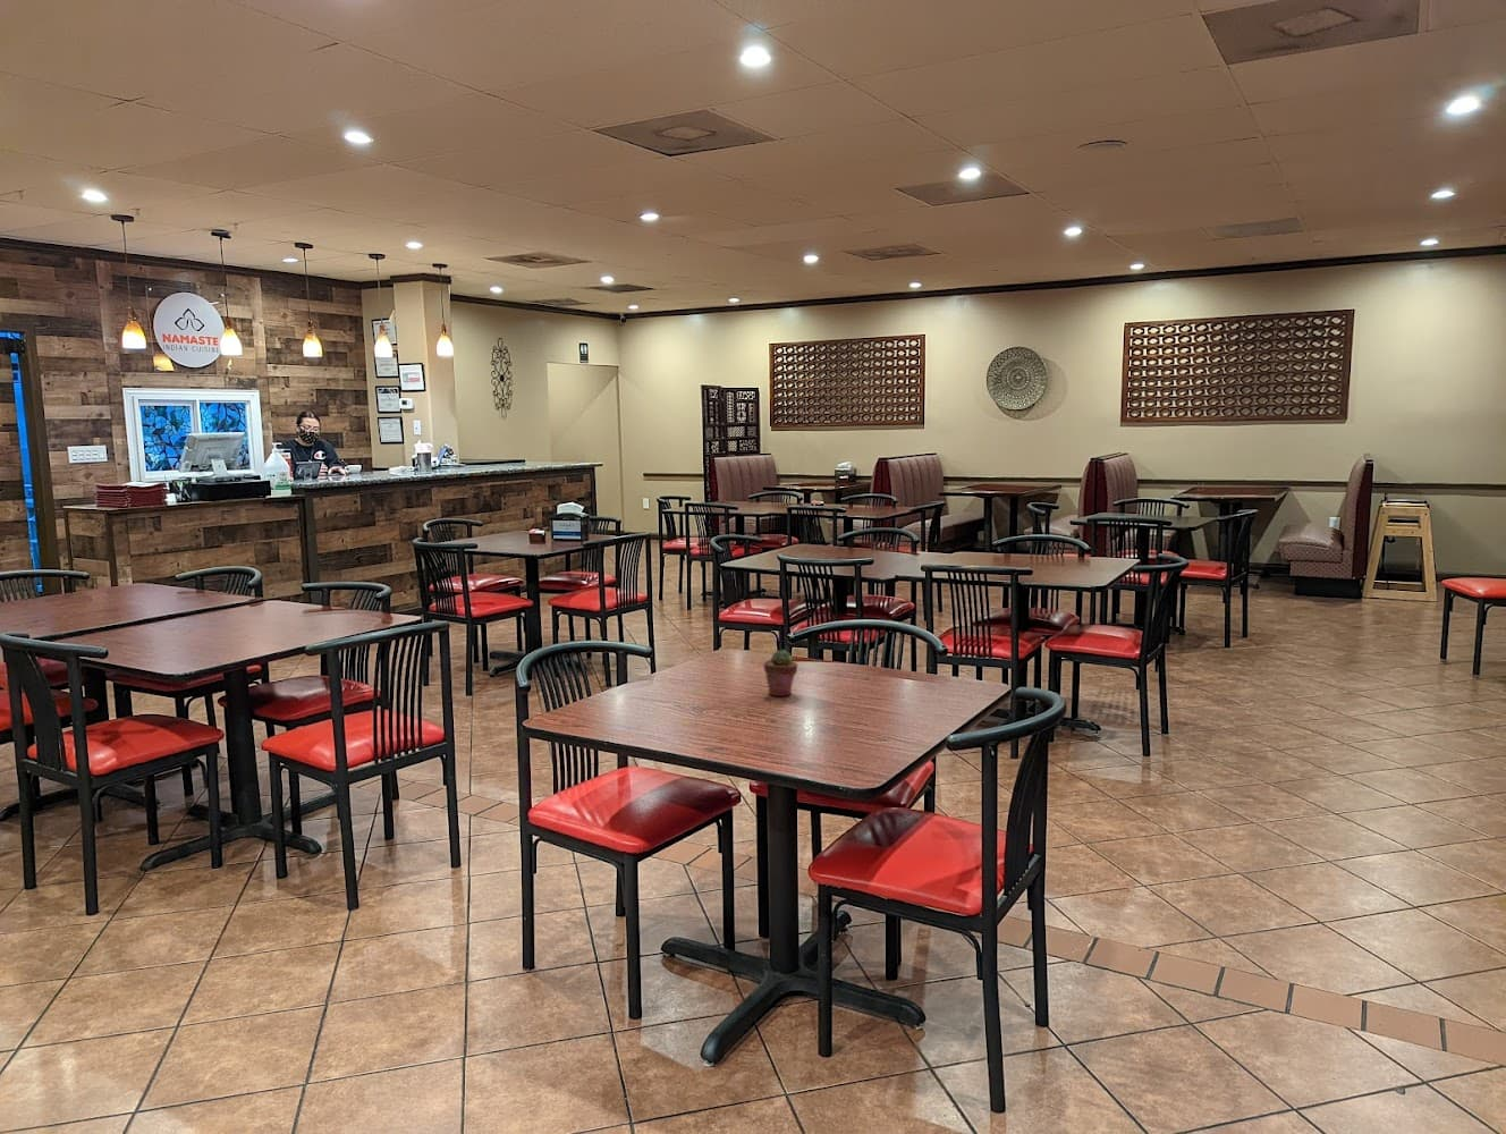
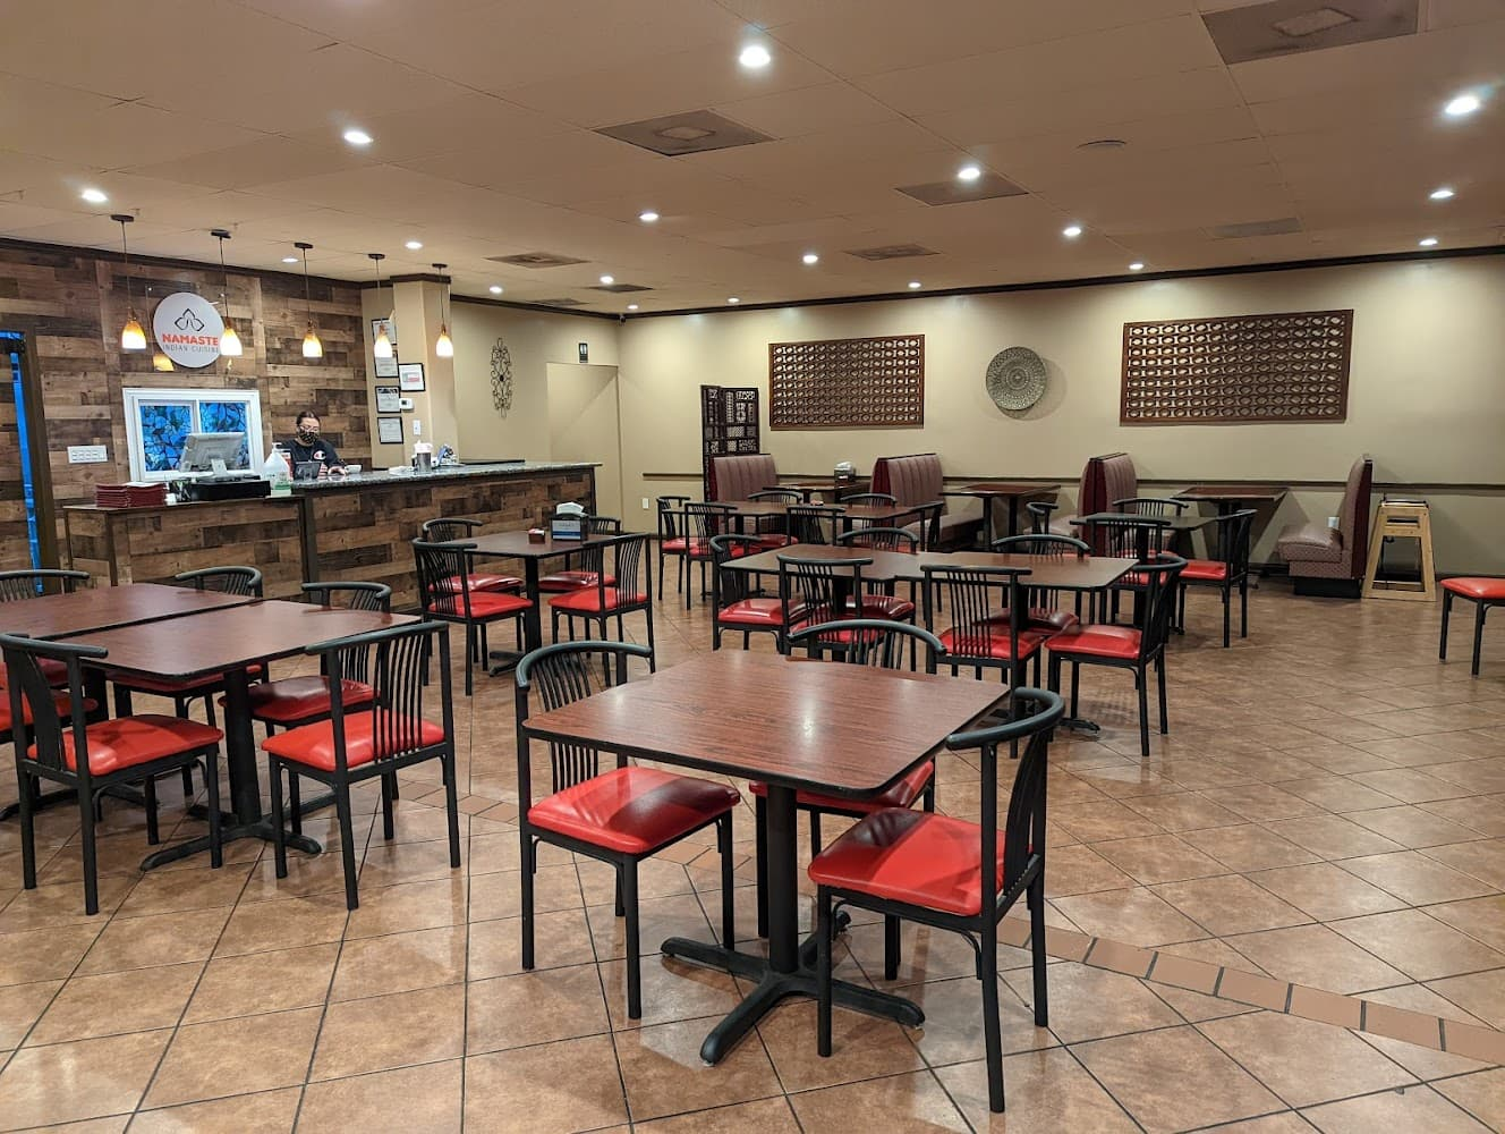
- potted succulent [764,649,798,697]
